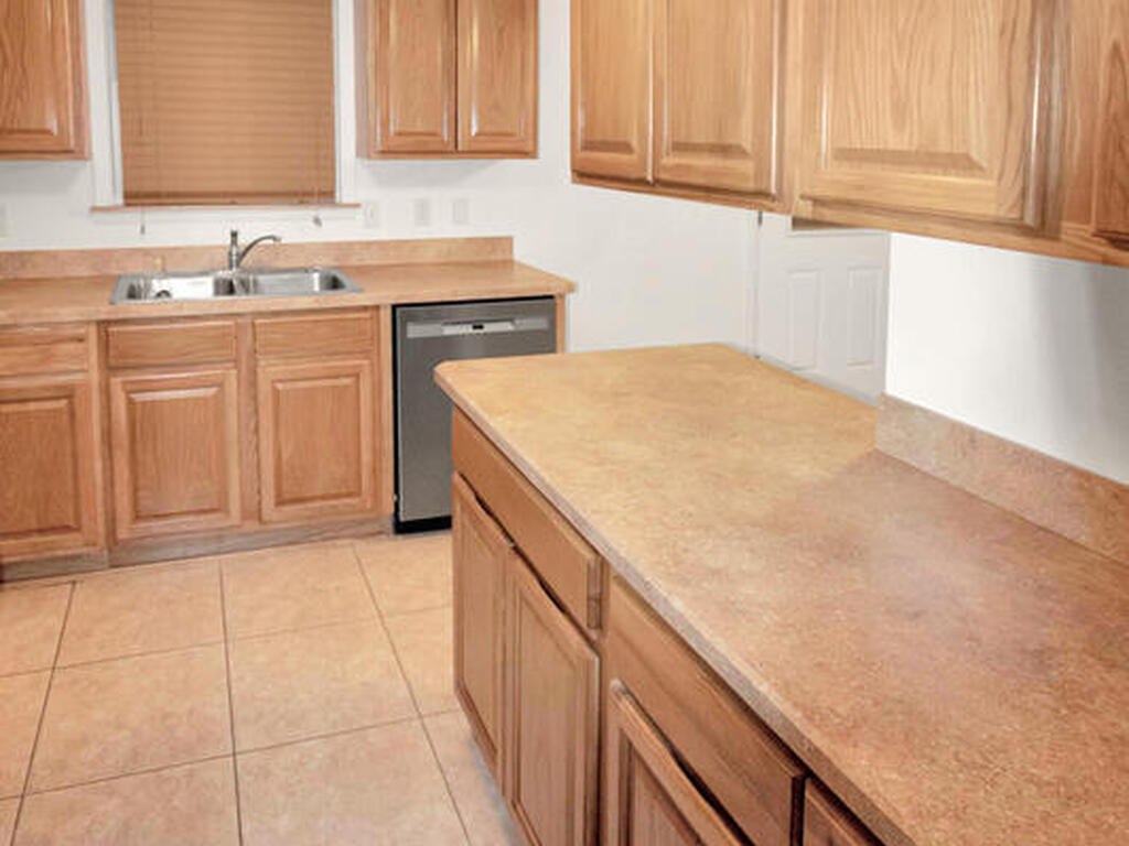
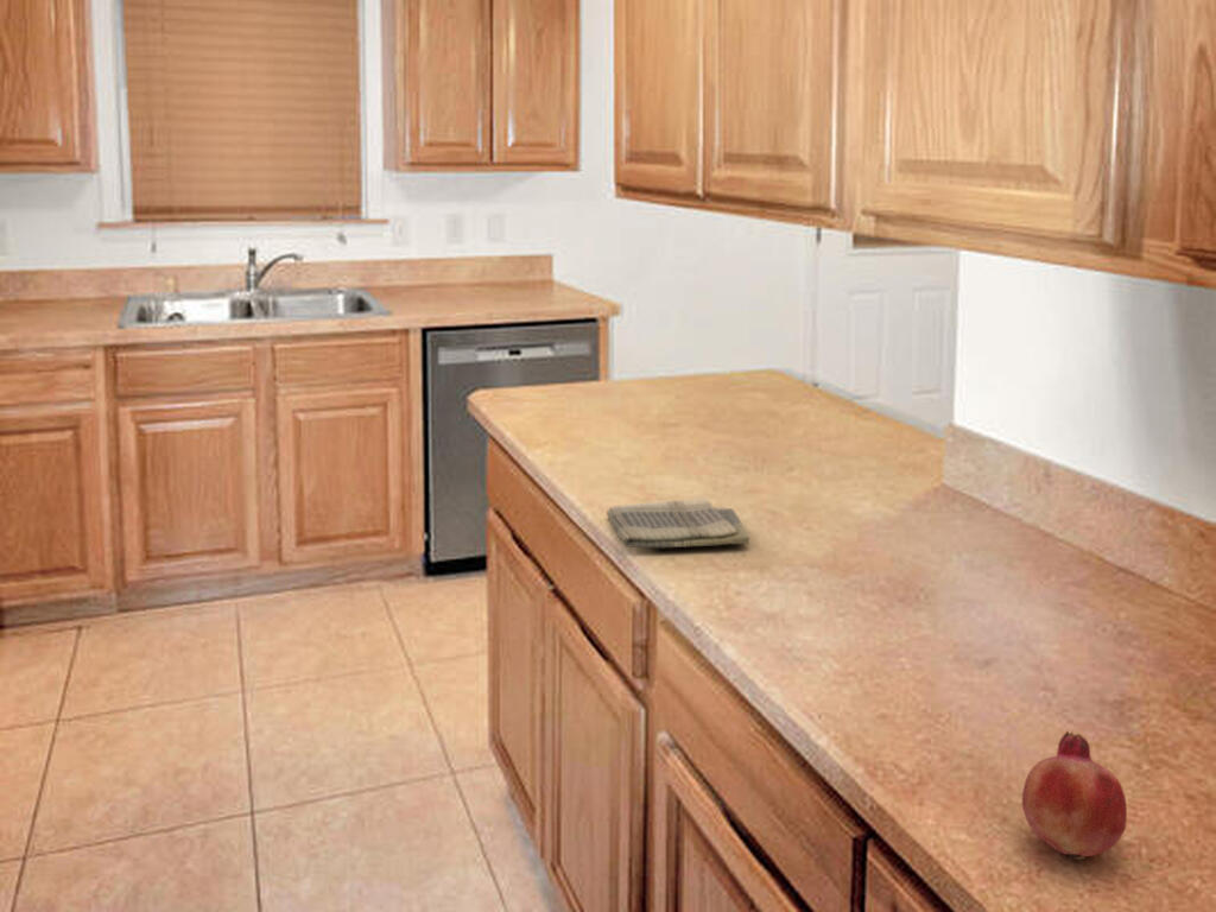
+ dish towel [606,496,752,549]
+ fruit [1021,729,1128,861]
